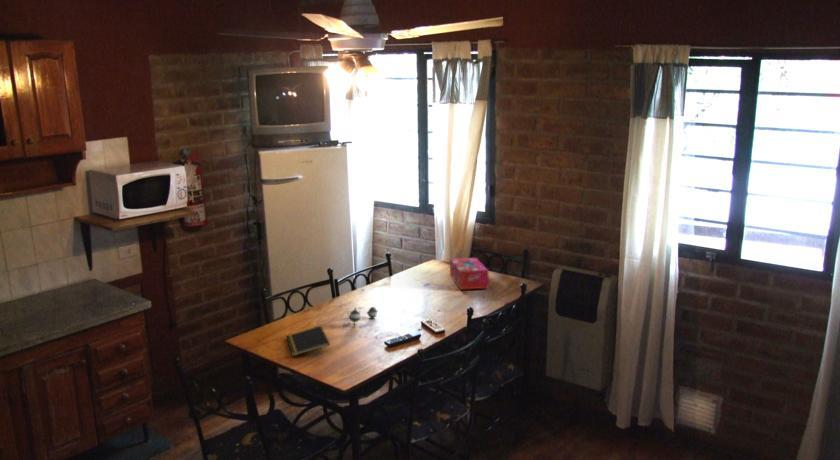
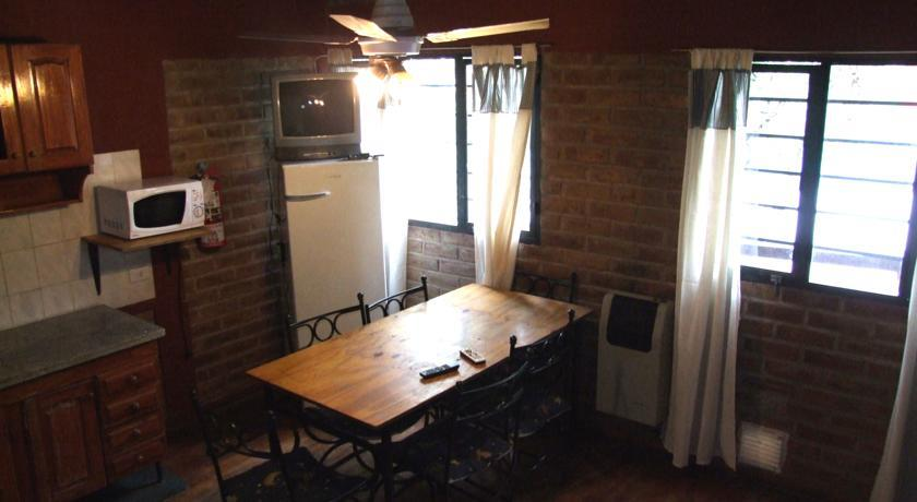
- teapot [347,306,379,326]
- tissue box [449,257,489,291]
- notepad [285,325,331,357]
